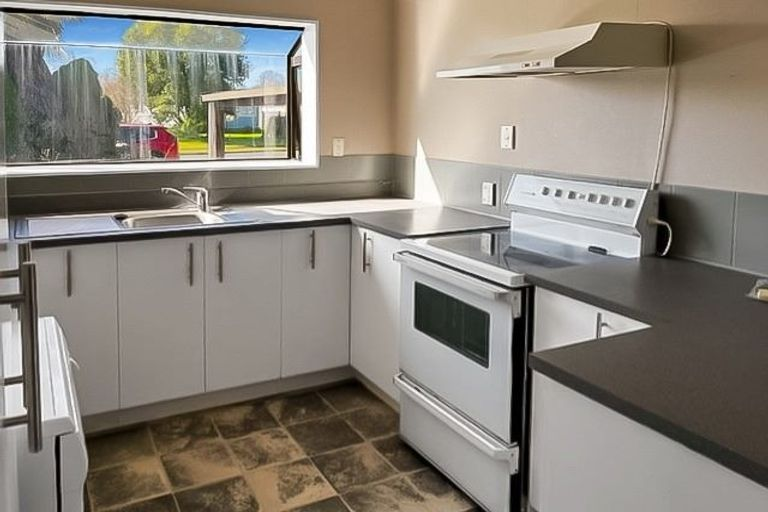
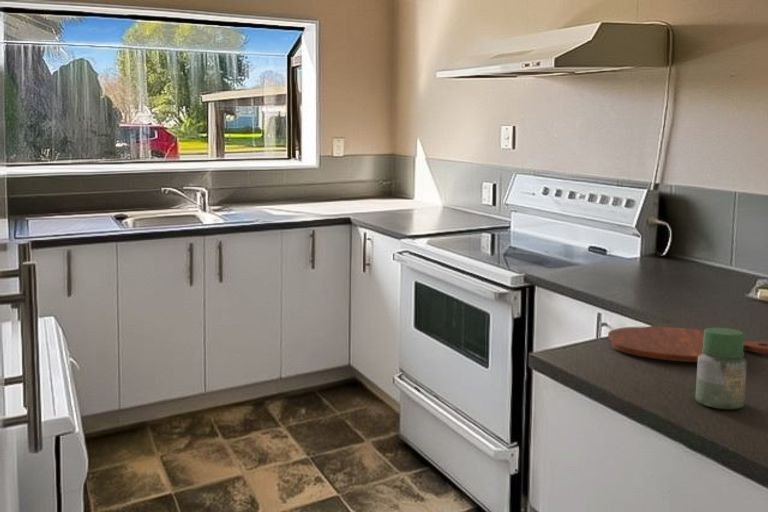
+ jar [694,327,748,410]
+ cutting board [607,326,768,363]
